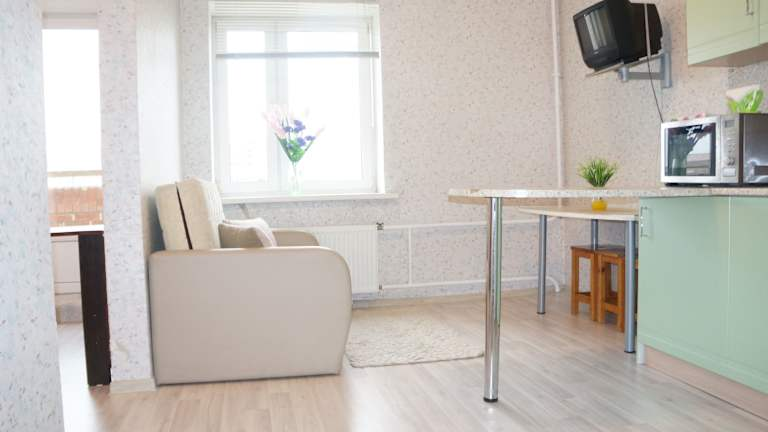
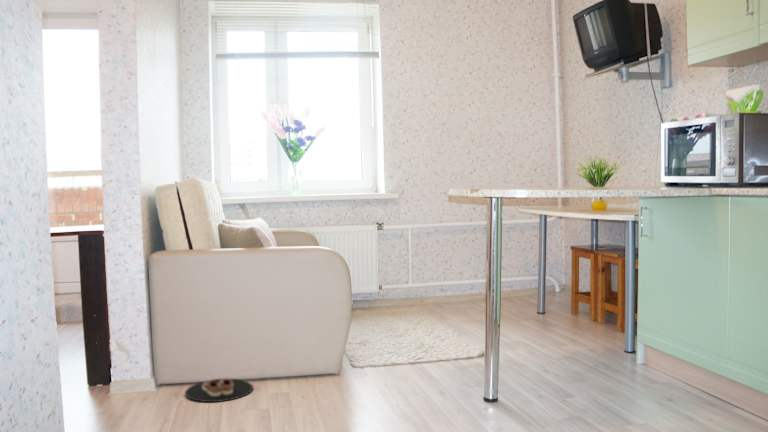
+ slippers [184,377,254,403]
